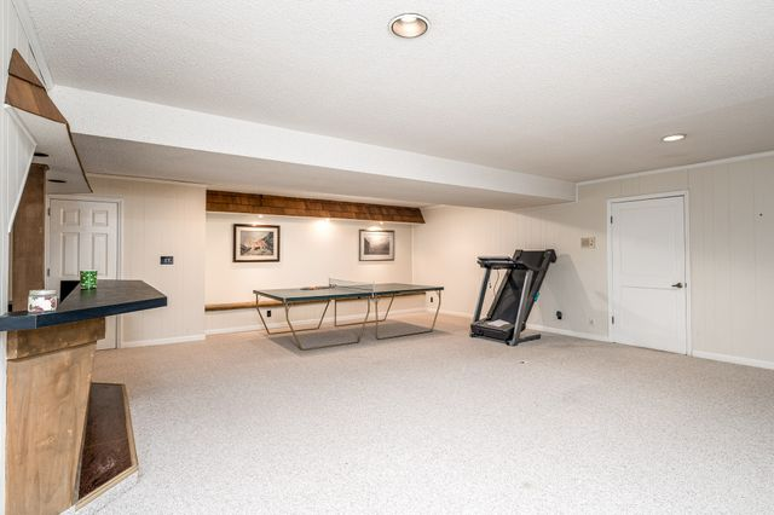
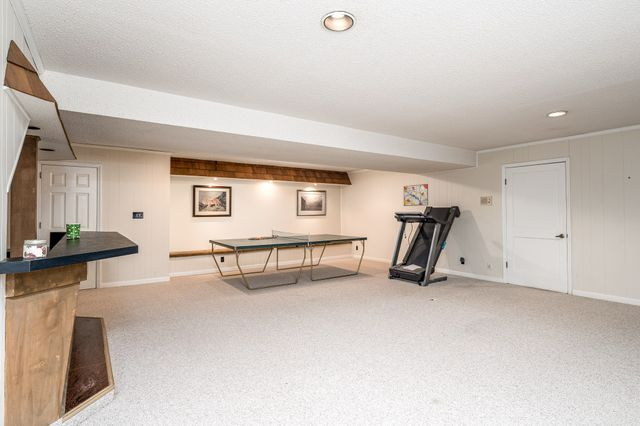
+ wall art [403,183,429,207]
